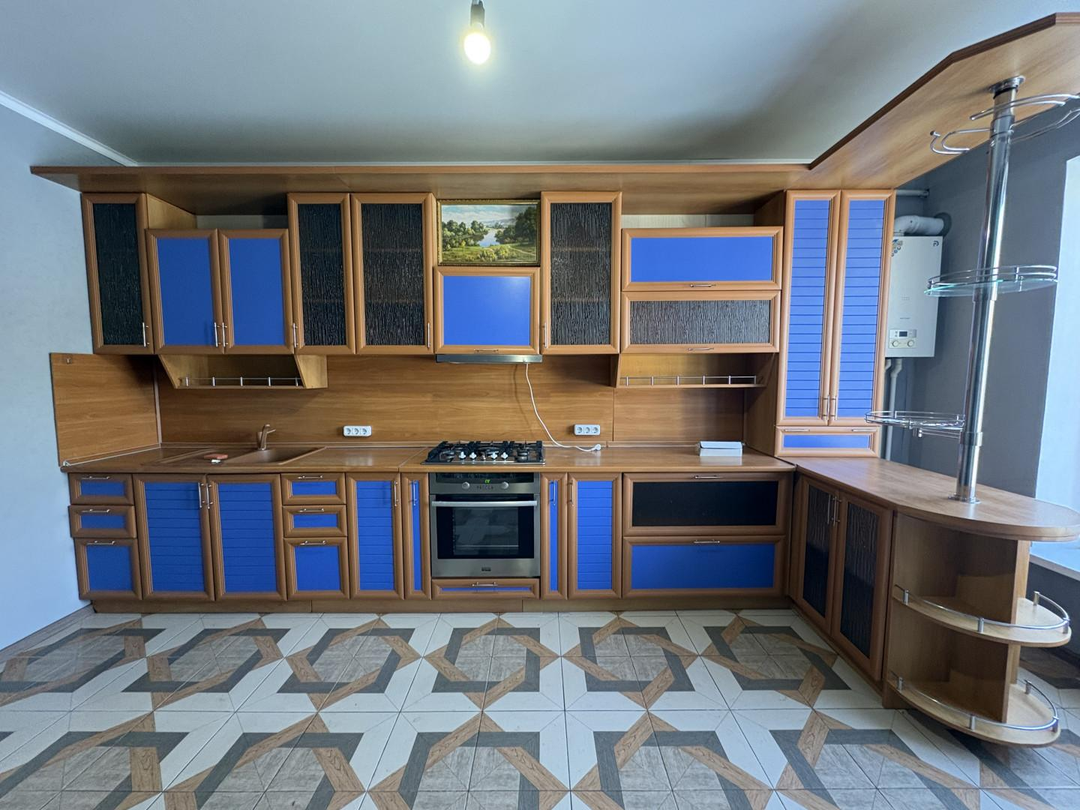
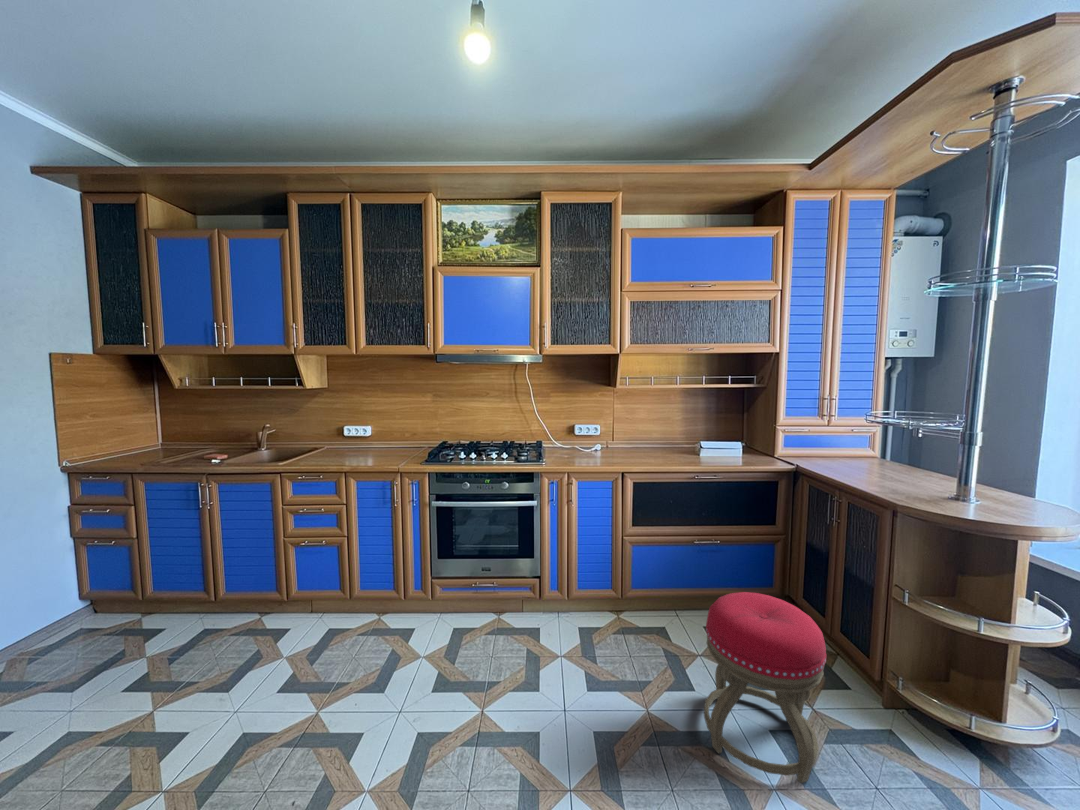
+ stool [703,591,827,784]
